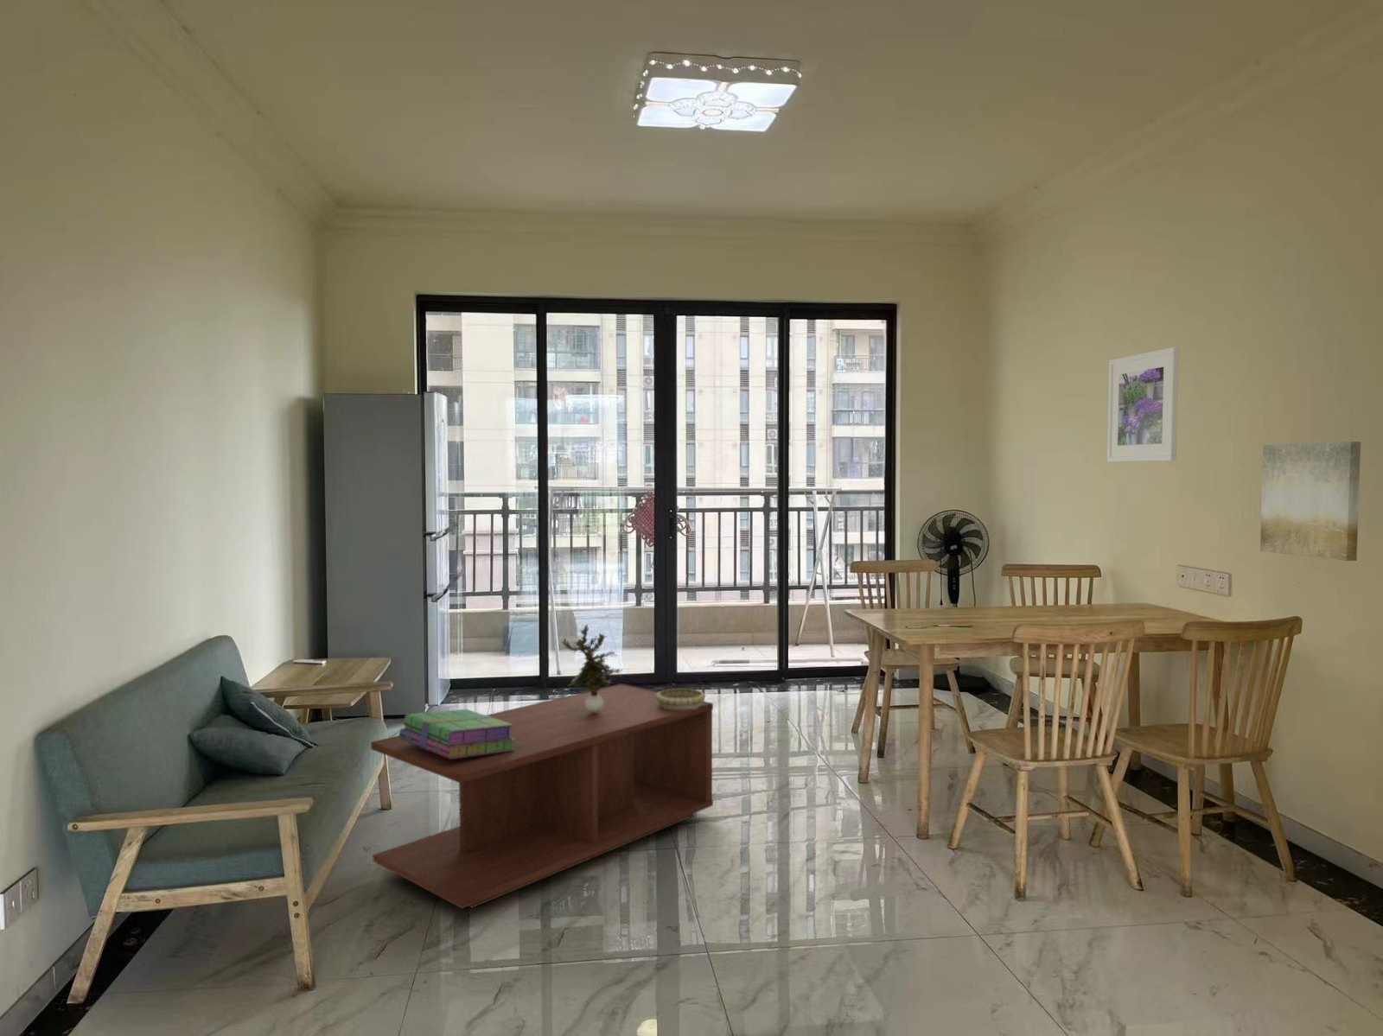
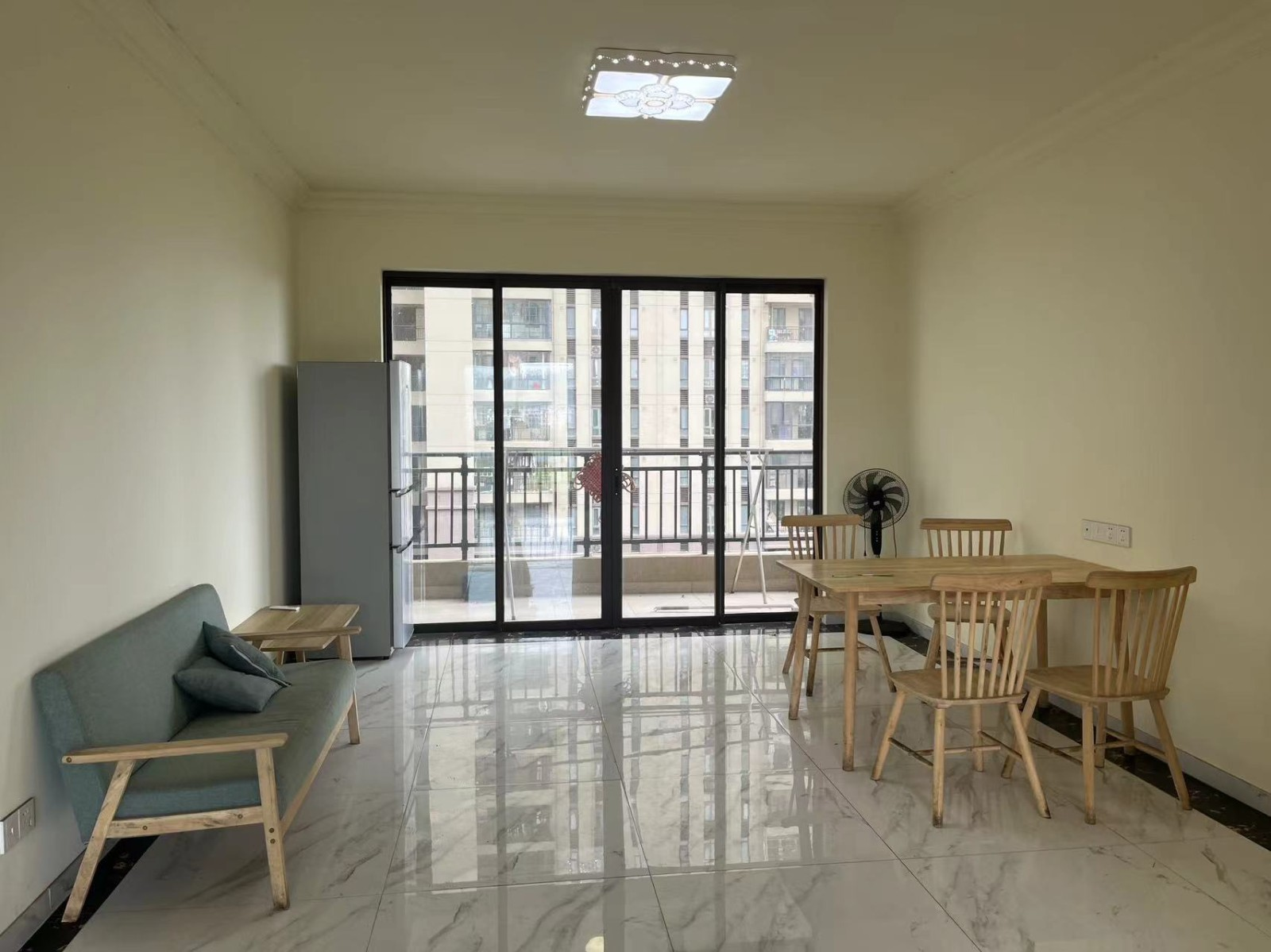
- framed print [1107,346,1180,464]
- coffee table [370,682,714,910]
- potted plant [559,622,625,713]
- decorative bowl [655,688,707,711]
- stack of books [398,707,516,758]
- wall art [1259,441,1361,562]
